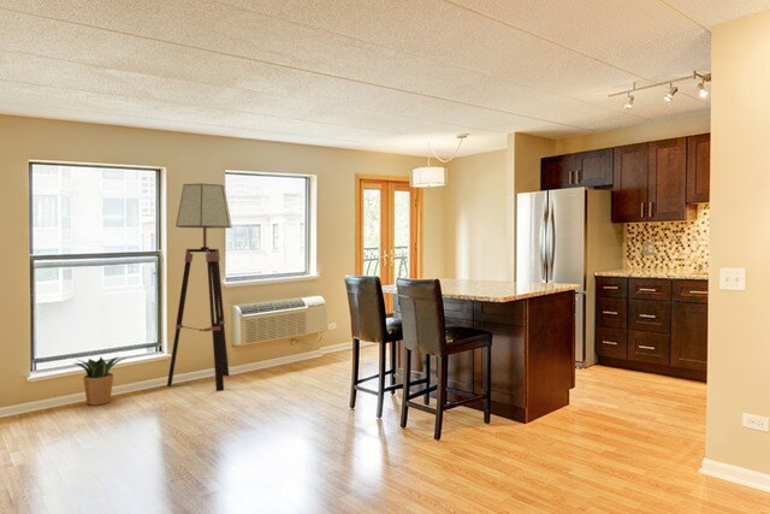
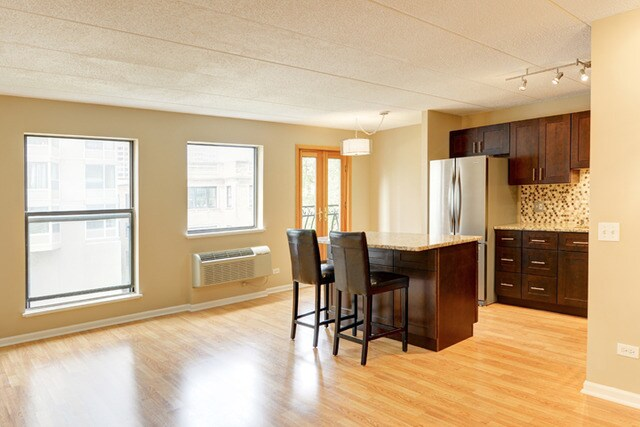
- floor lamp [166,182,233,391]
- potted plant [75,355,124,407]
